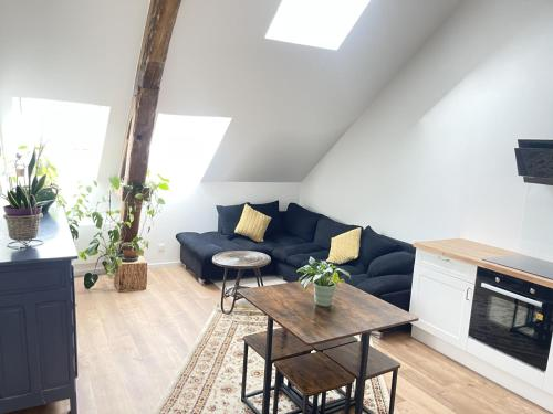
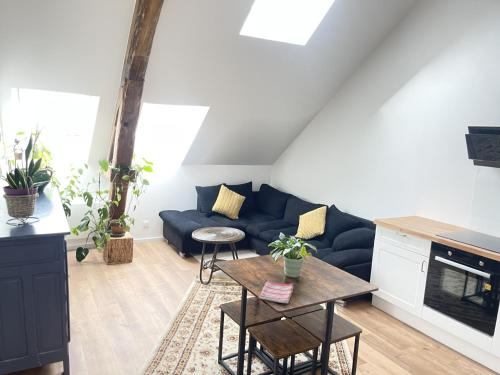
+ dish towel [258,280,294,305]
